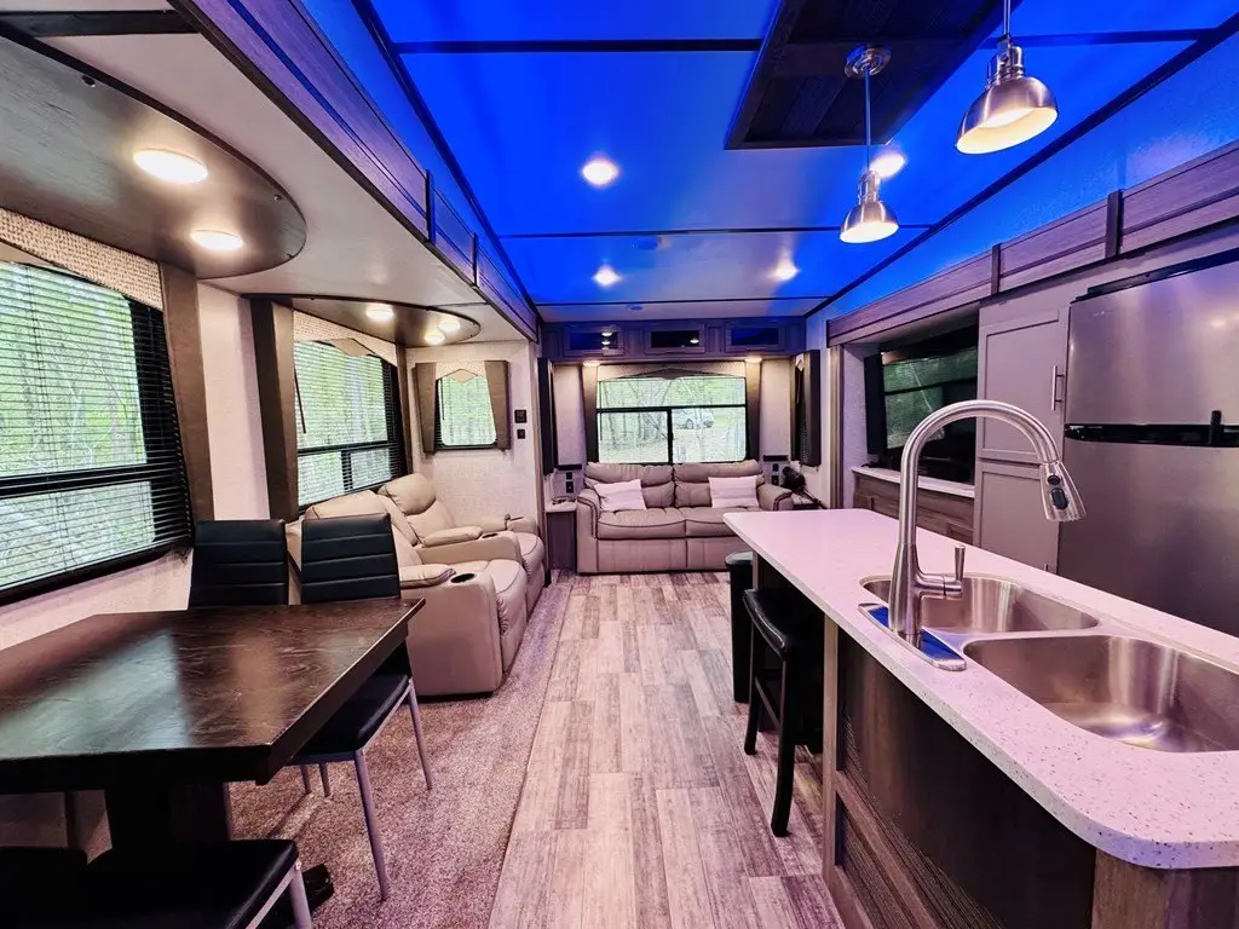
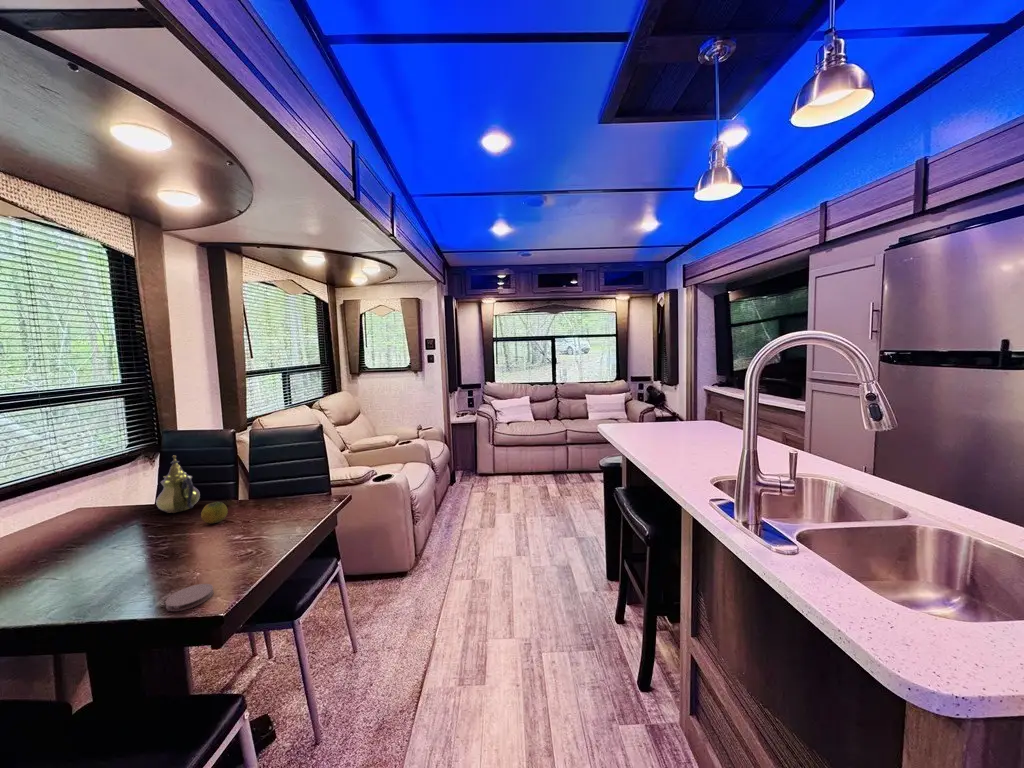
+ fruit [200,501,229,524]
+ teapot [155,454,201,514]
+ coaster [164,583,214,612]
